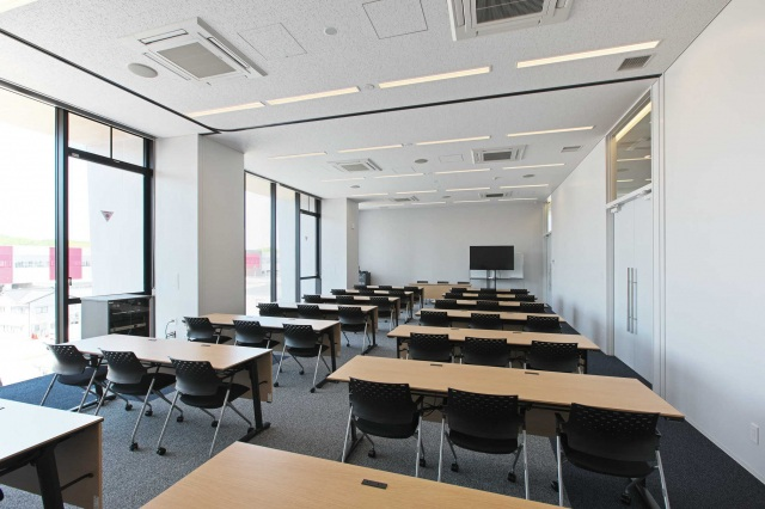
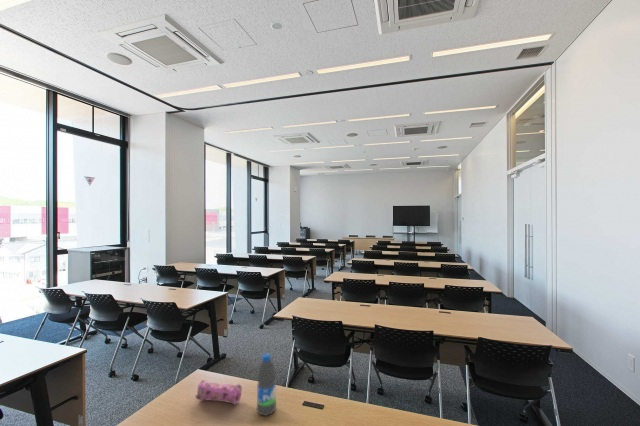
+ water bottle [256,353,277,417]
+ pencil case [195,379,243,406]
